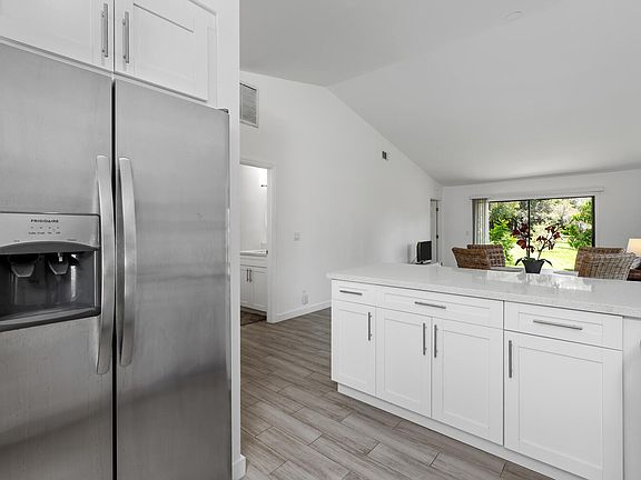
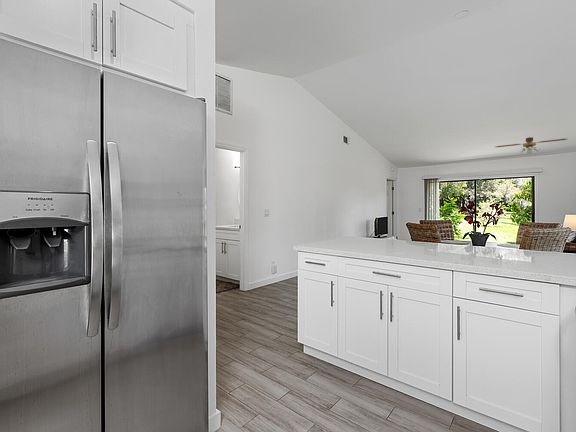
+ ceiling fan [495,136,568,155]
